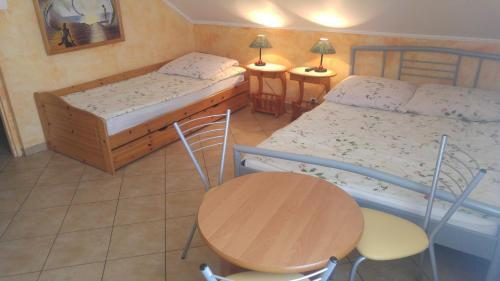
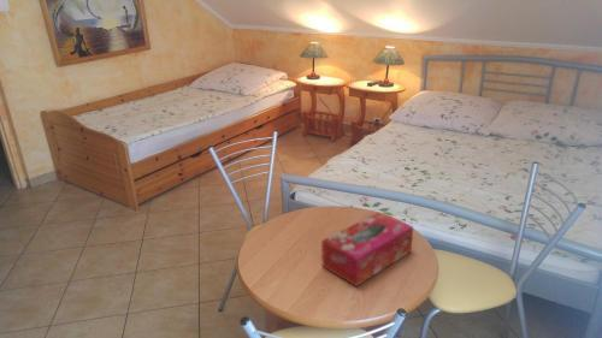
+ tissue box [320,212,414,287]
